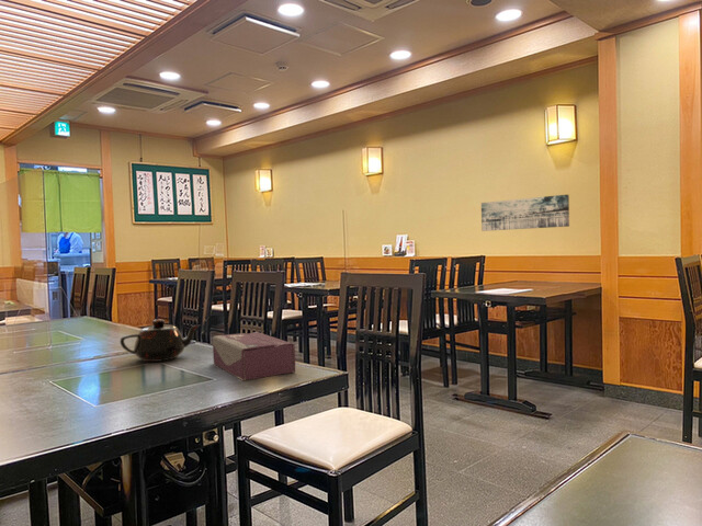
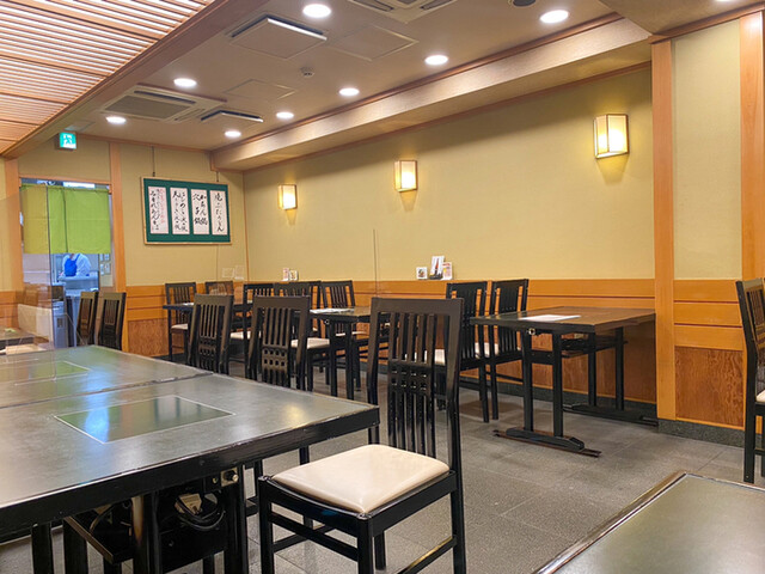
- wall art [480,194,570,232]
- tissue box [212,331,296,381]
- teapot [118,318,201,363]
